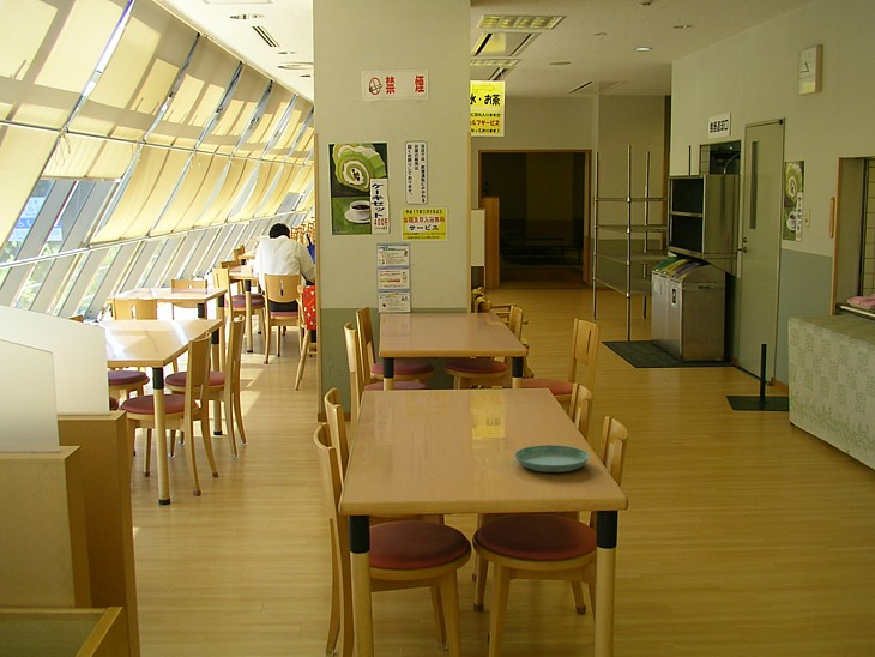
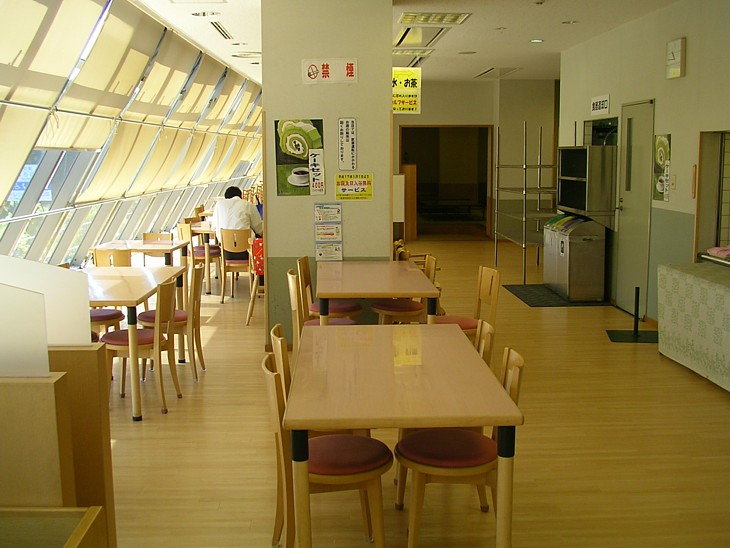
- saucer [514,444,591,474]
